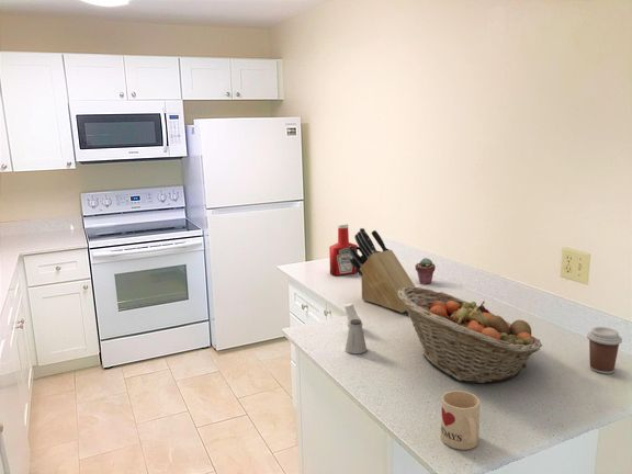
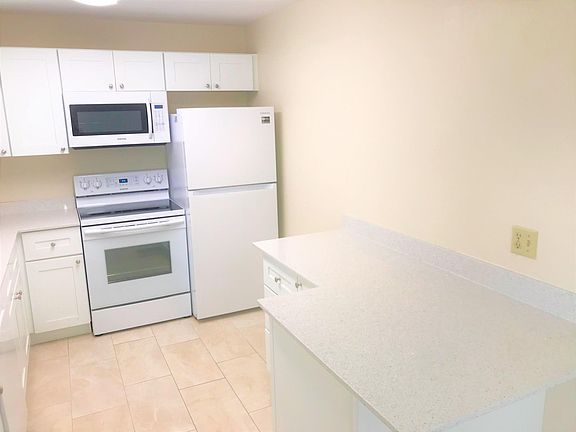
- mug [440,390,481,451]
- potted succulent [414,257,437,285]
- saltshaker [345,319,368,354]
- coffee cup [586,326,623,375]
- knife block [349,227,416,314]
- soap bottle [328,223,359,276]
- fruit basket [398,286,543,384]
- vase [343,302,363,328]
